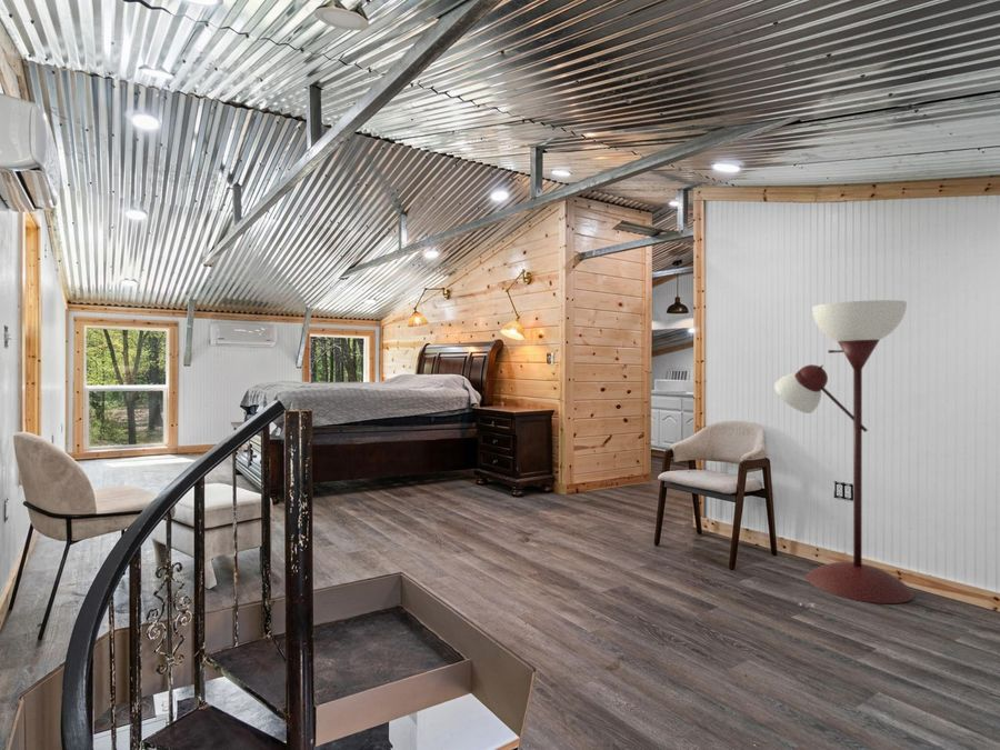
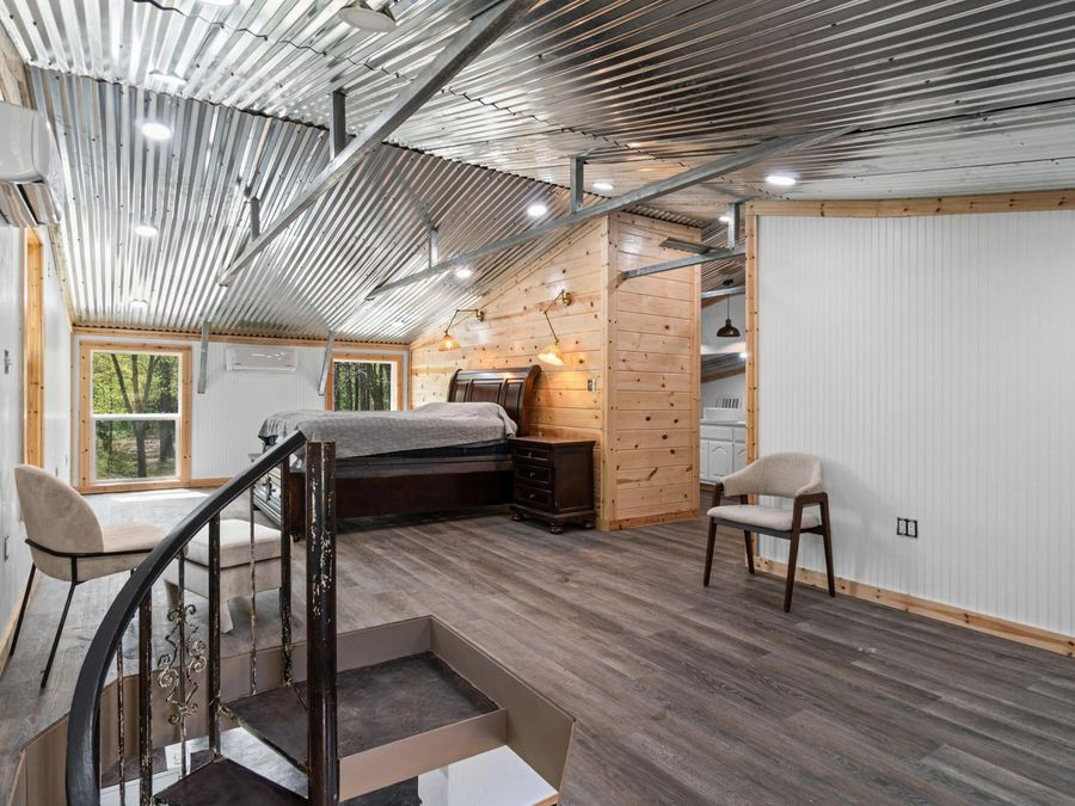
- floor lamp [773,299,916,604]
